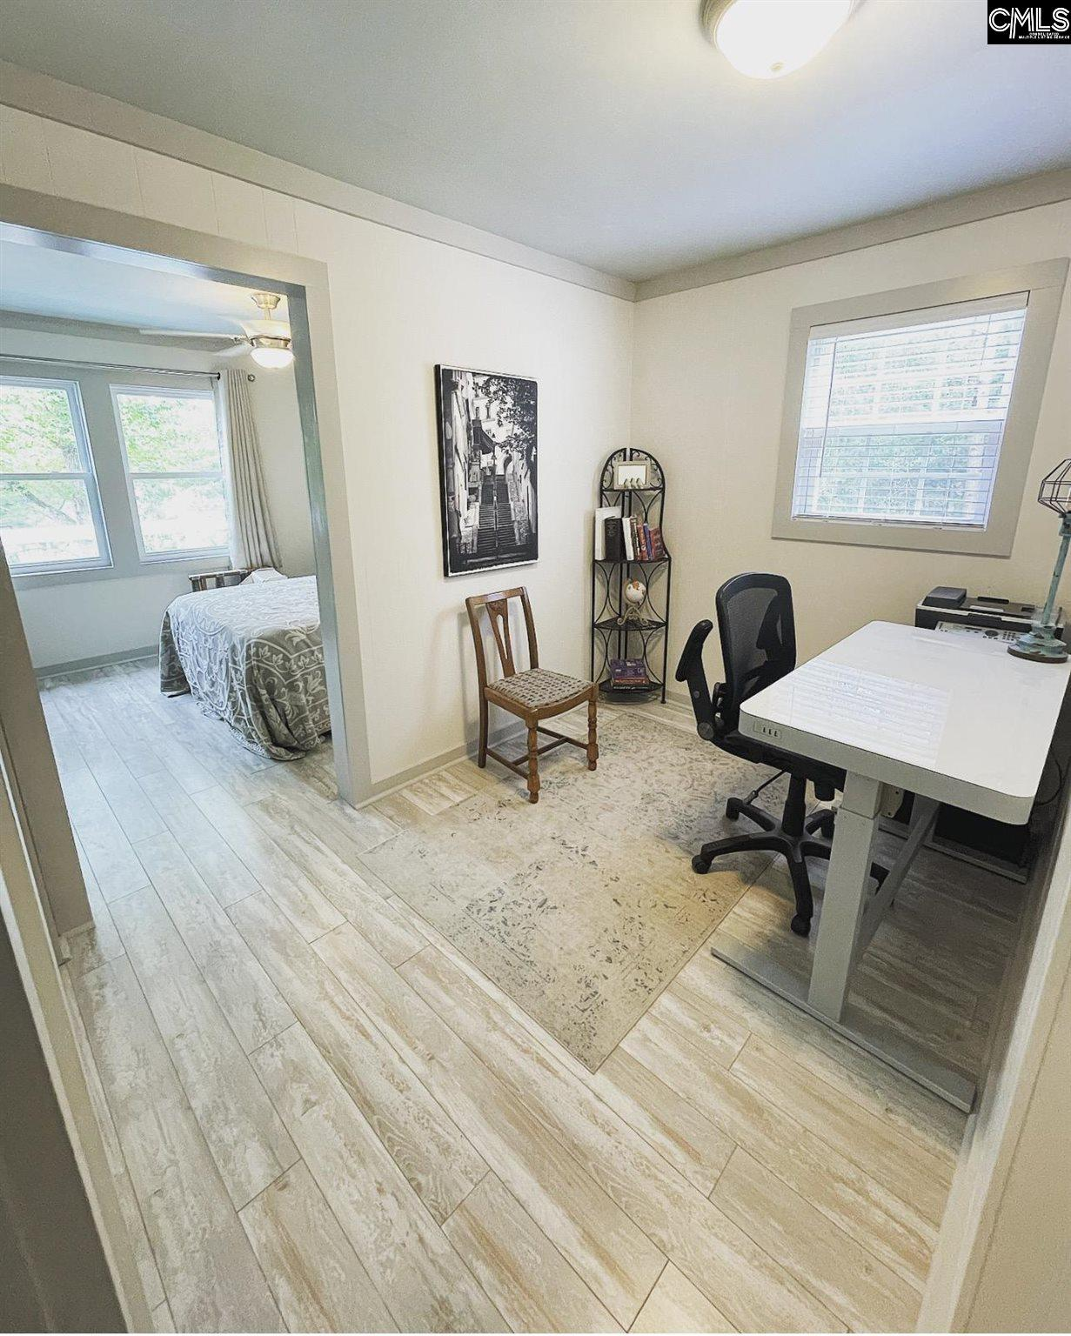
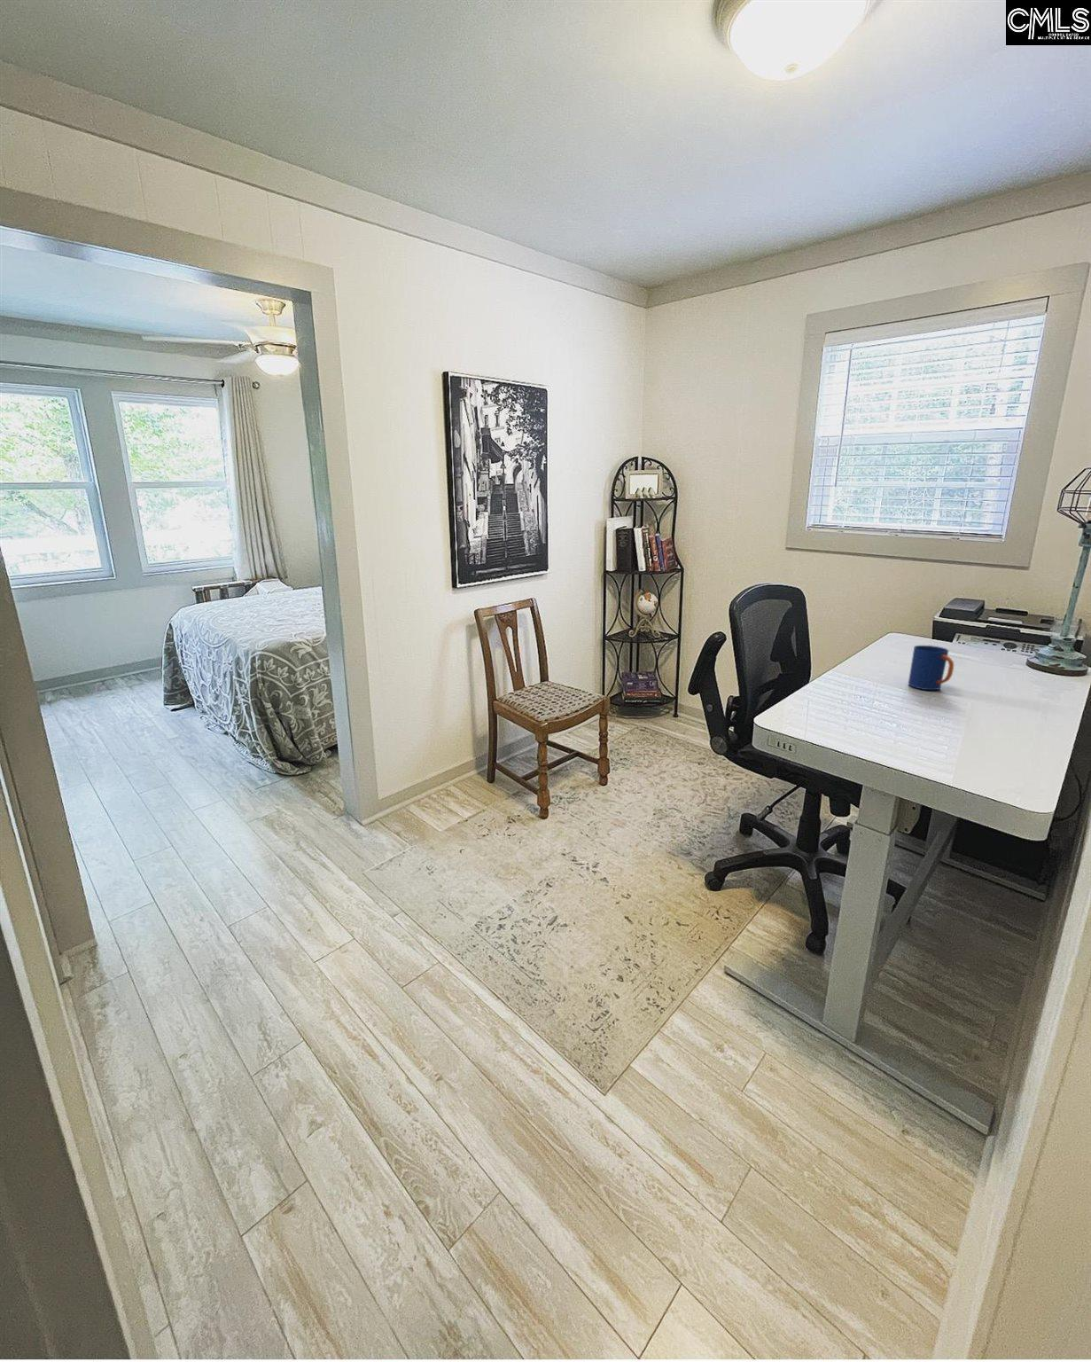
+ mug [907,645,954,690]
